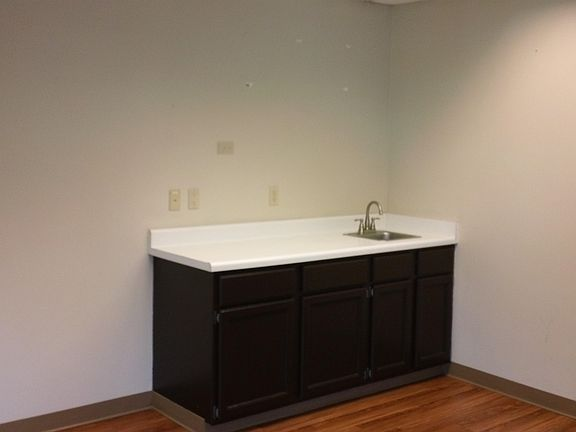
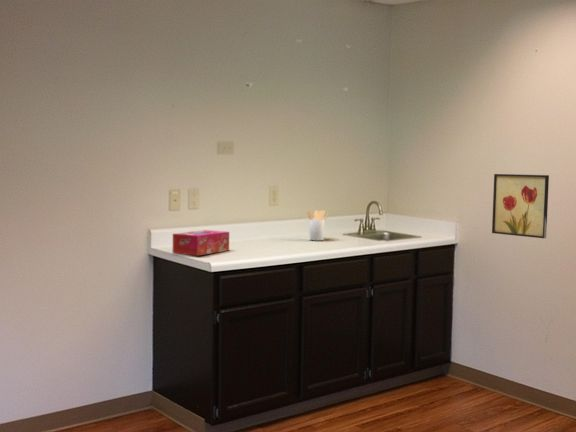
+ wall art [491,173,550,239]
+ utensil holder [306,209,330,241]
+ tissue box [172,229,230,257]
